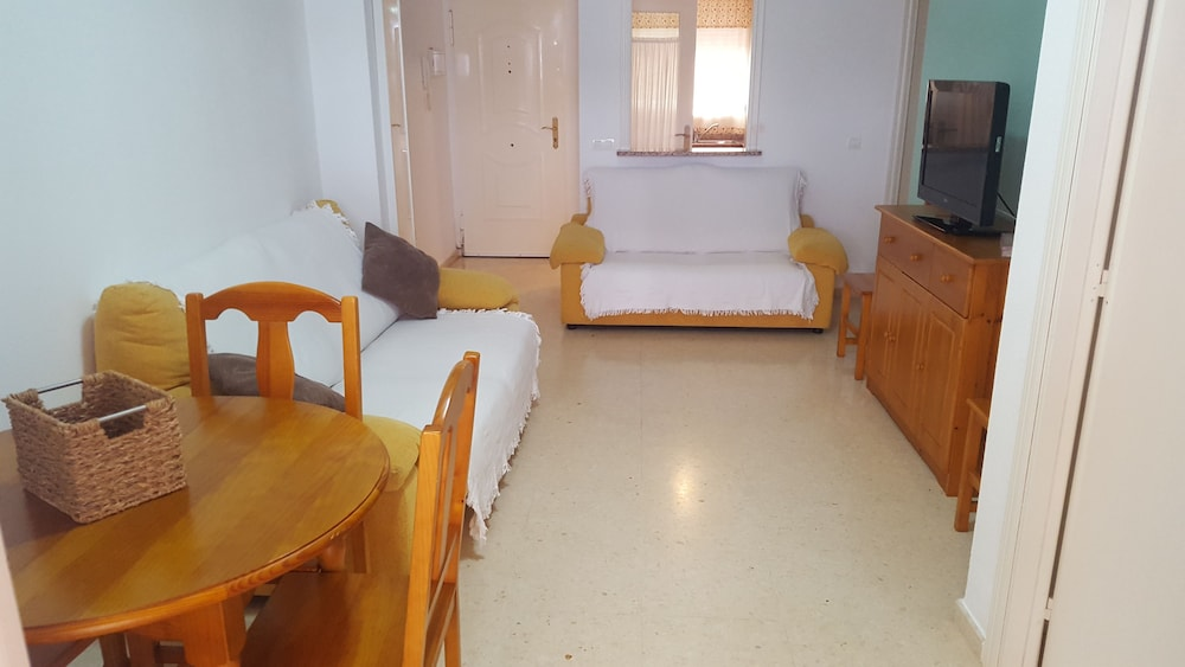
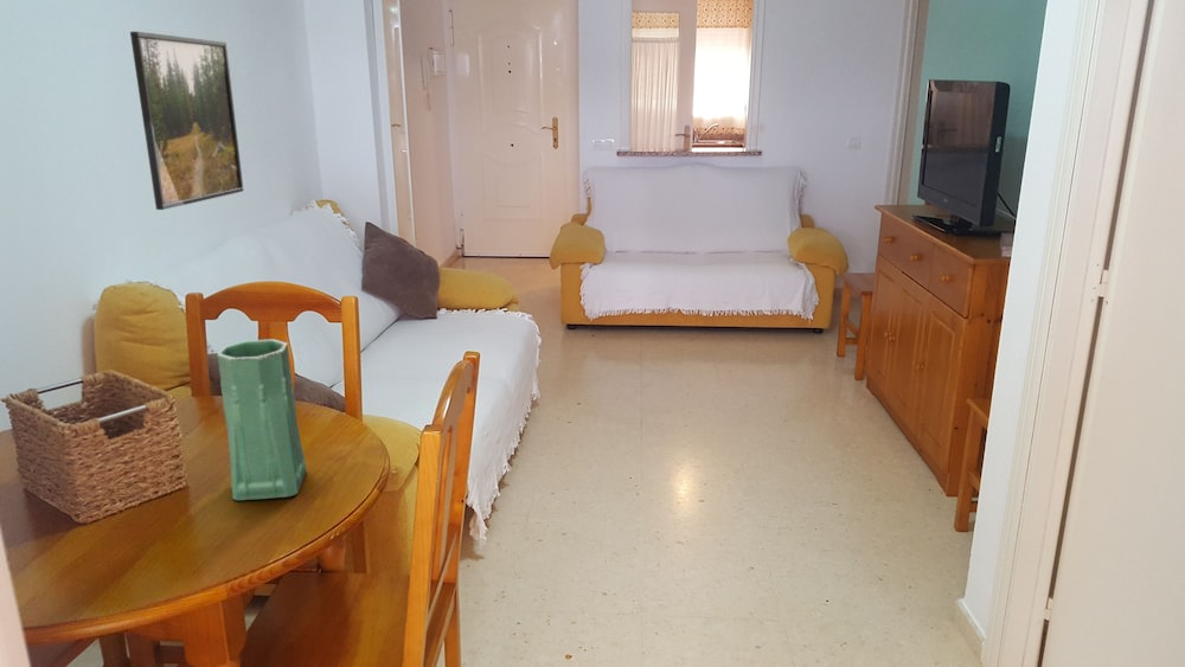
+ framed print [129,31,244,211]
+ vase [216,338,308,501]
